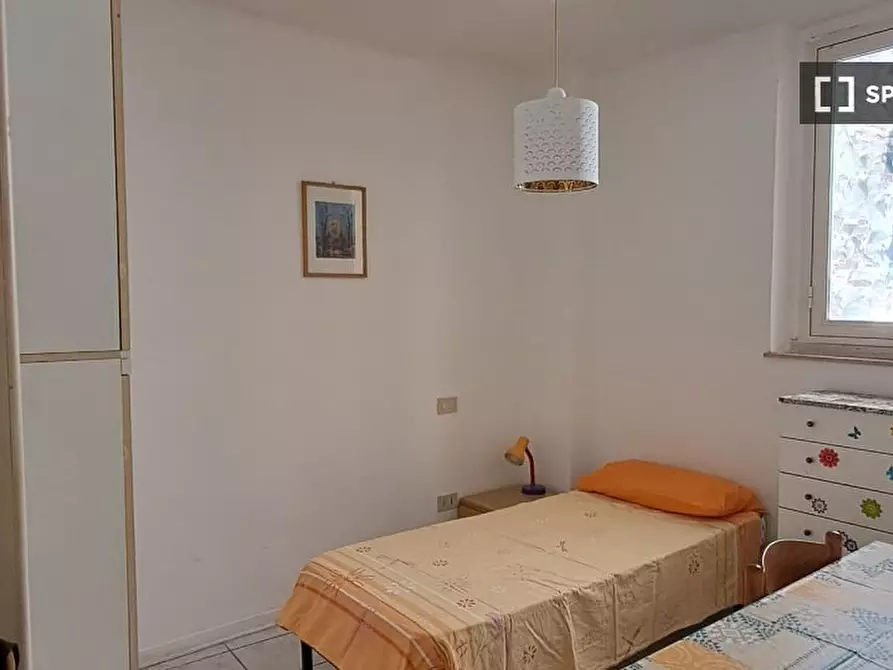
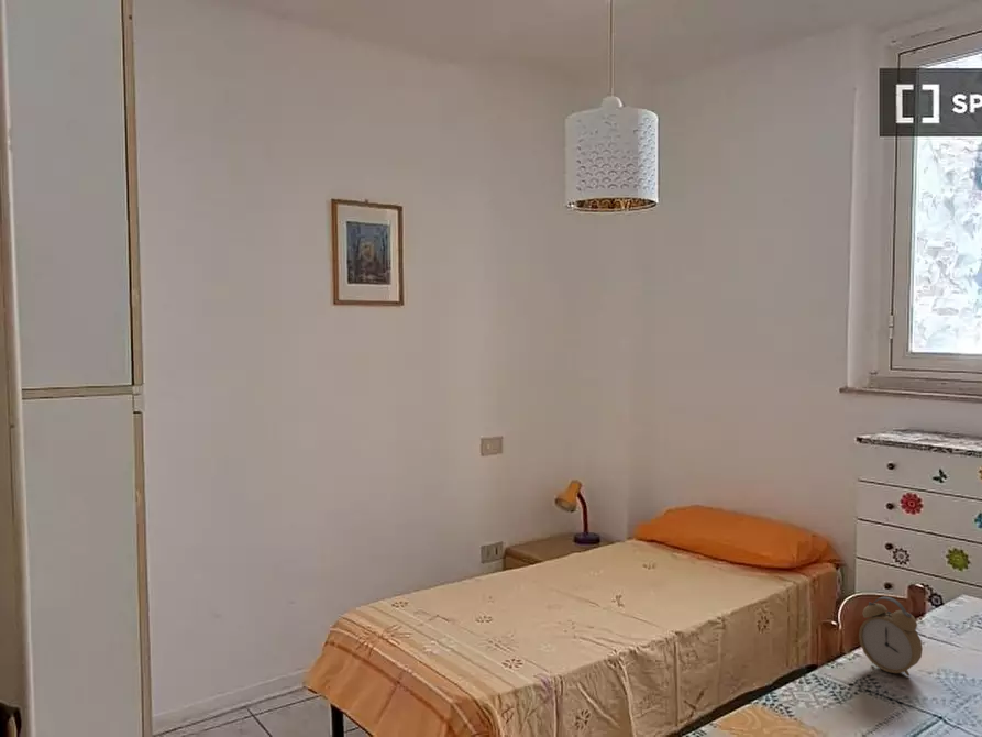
+ alarm clock [858,596,924,678]
